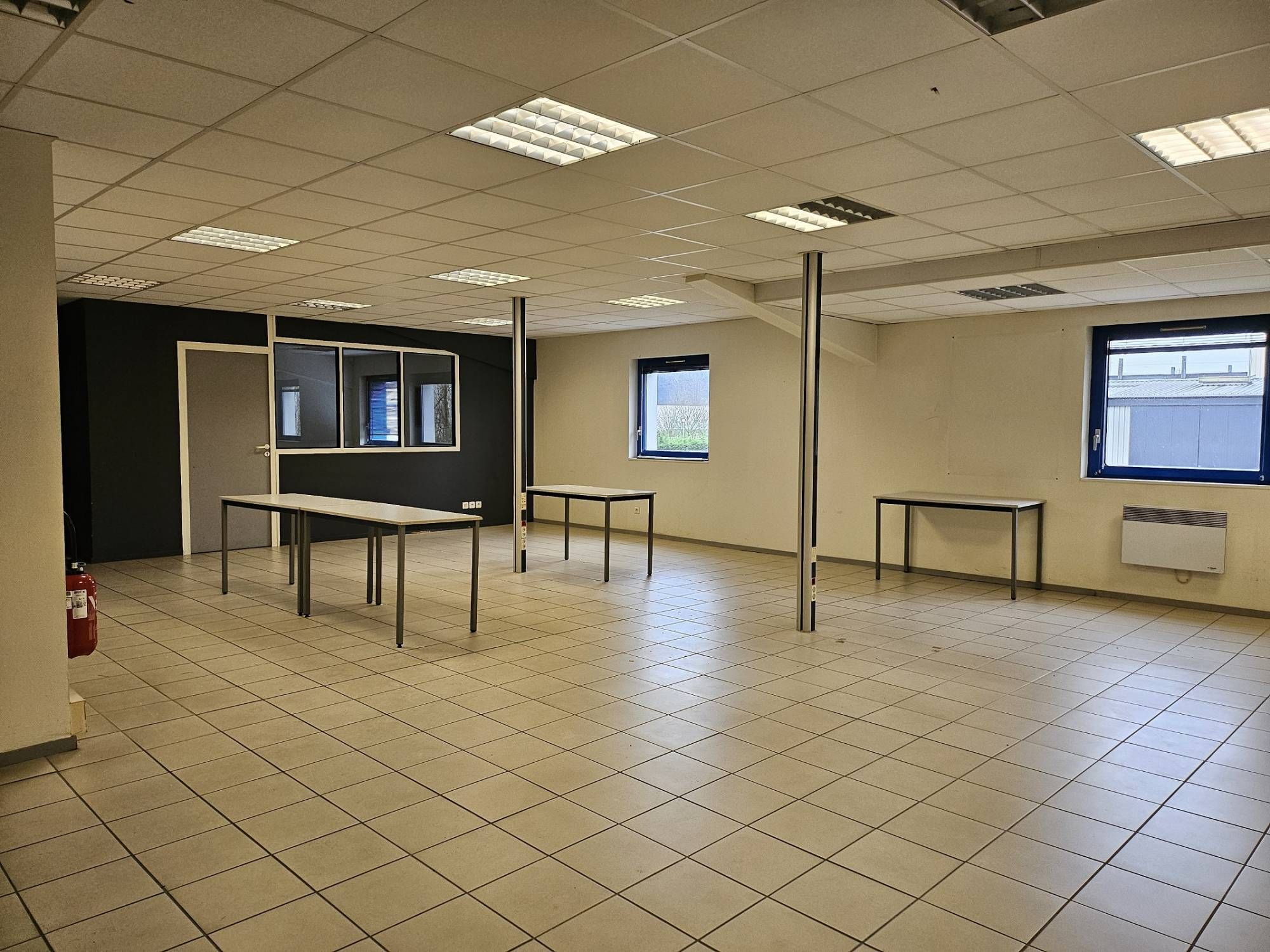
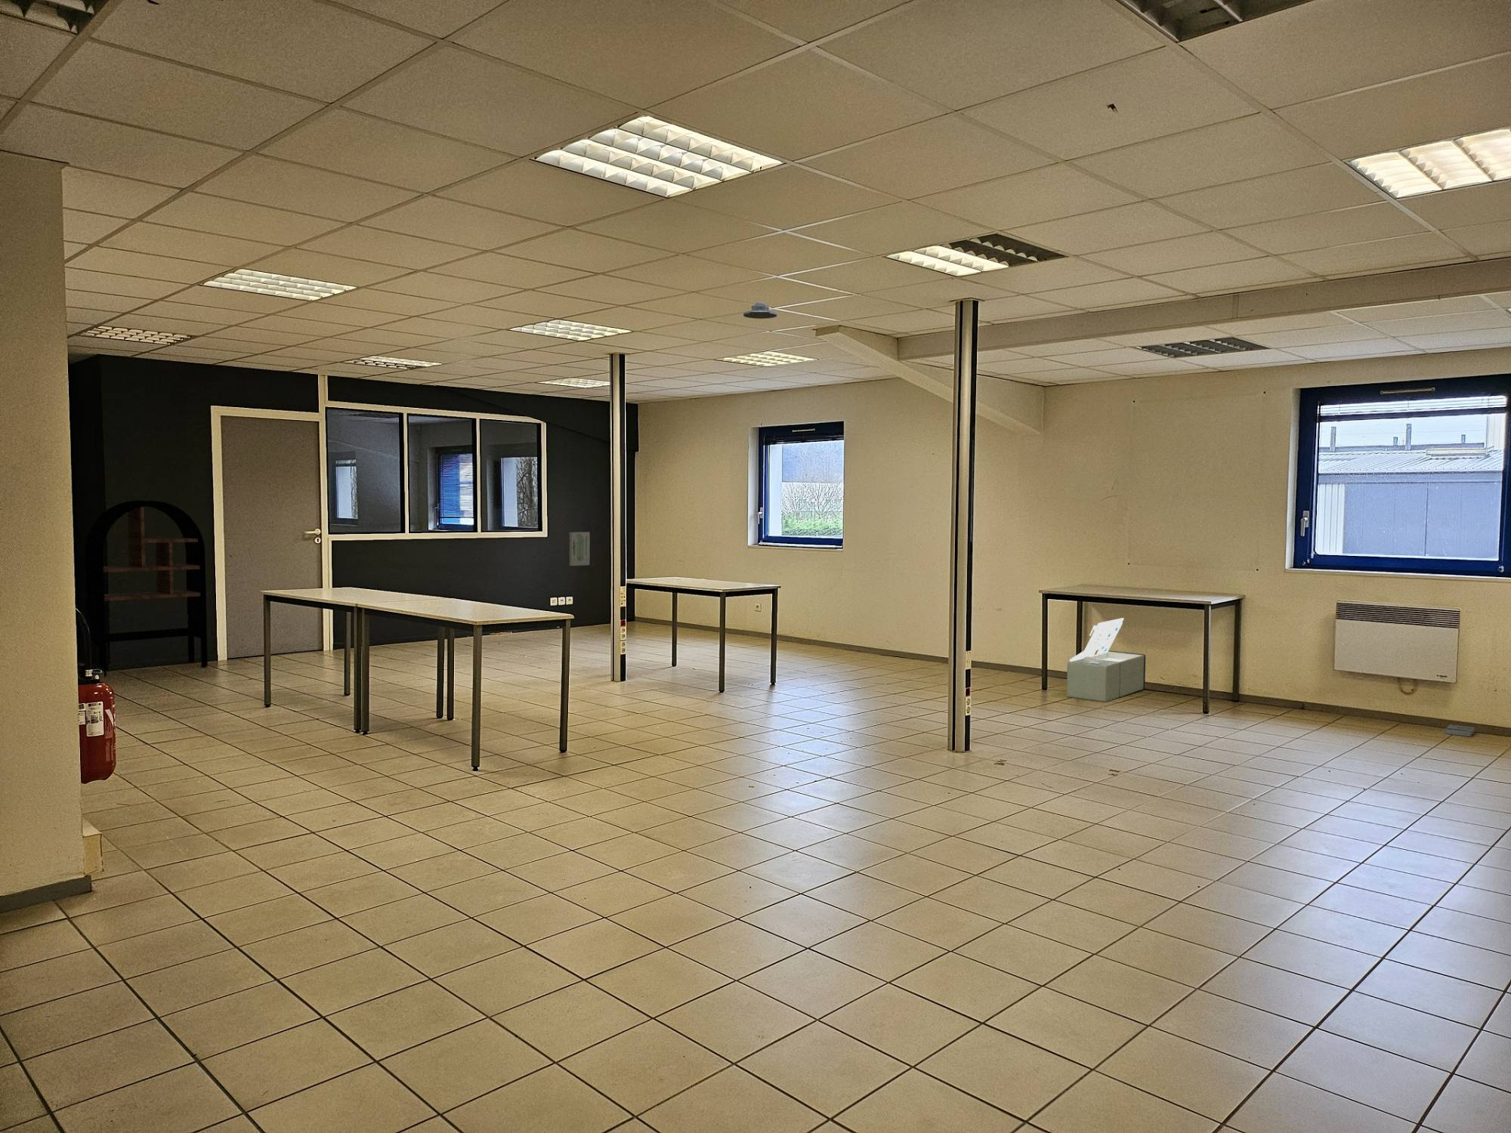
+ box [1443,724,1475,737]
+ wall art [569,531,590,566]
+ bookshelf [84,500,208,677]
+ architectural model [742,301,777,319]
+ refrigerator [1066,618,1146,703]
